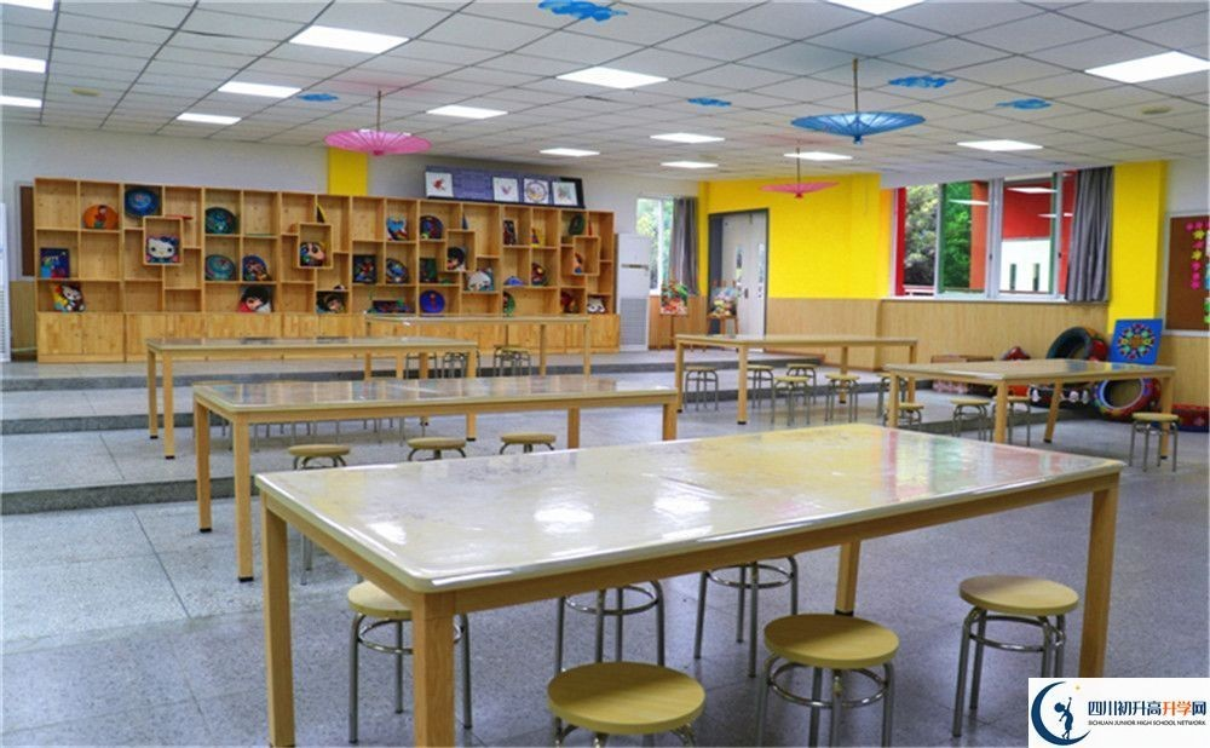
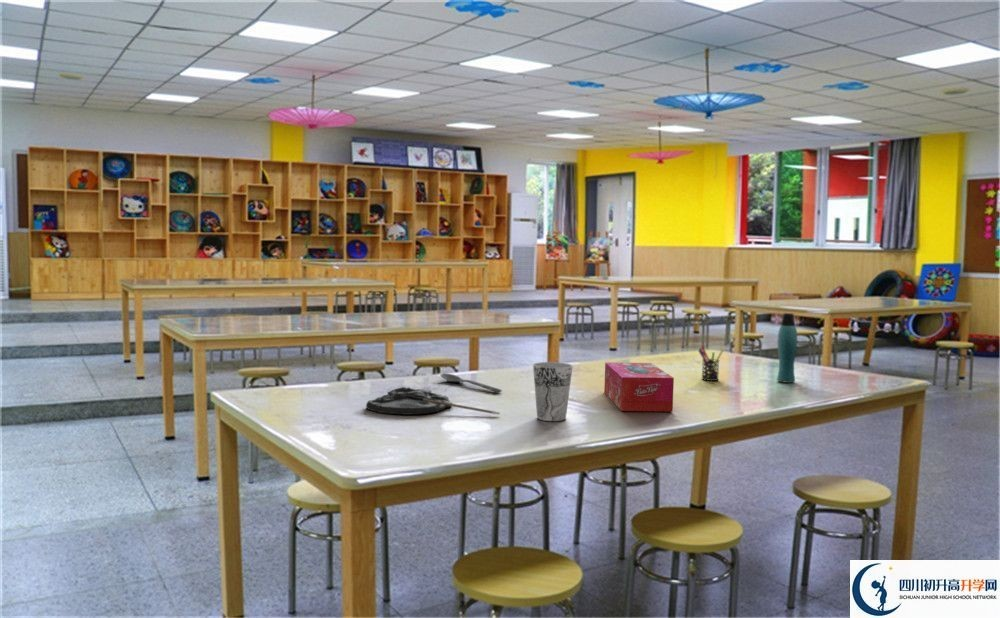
+ pen holder [697,344,725,382]
+ tissue box [603,362,675,412]
+ cup [532,361,574,422]
+ bottle [776,312,798,384]
+ spoon [439,372,502,393]
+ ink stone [365,386,501,416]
